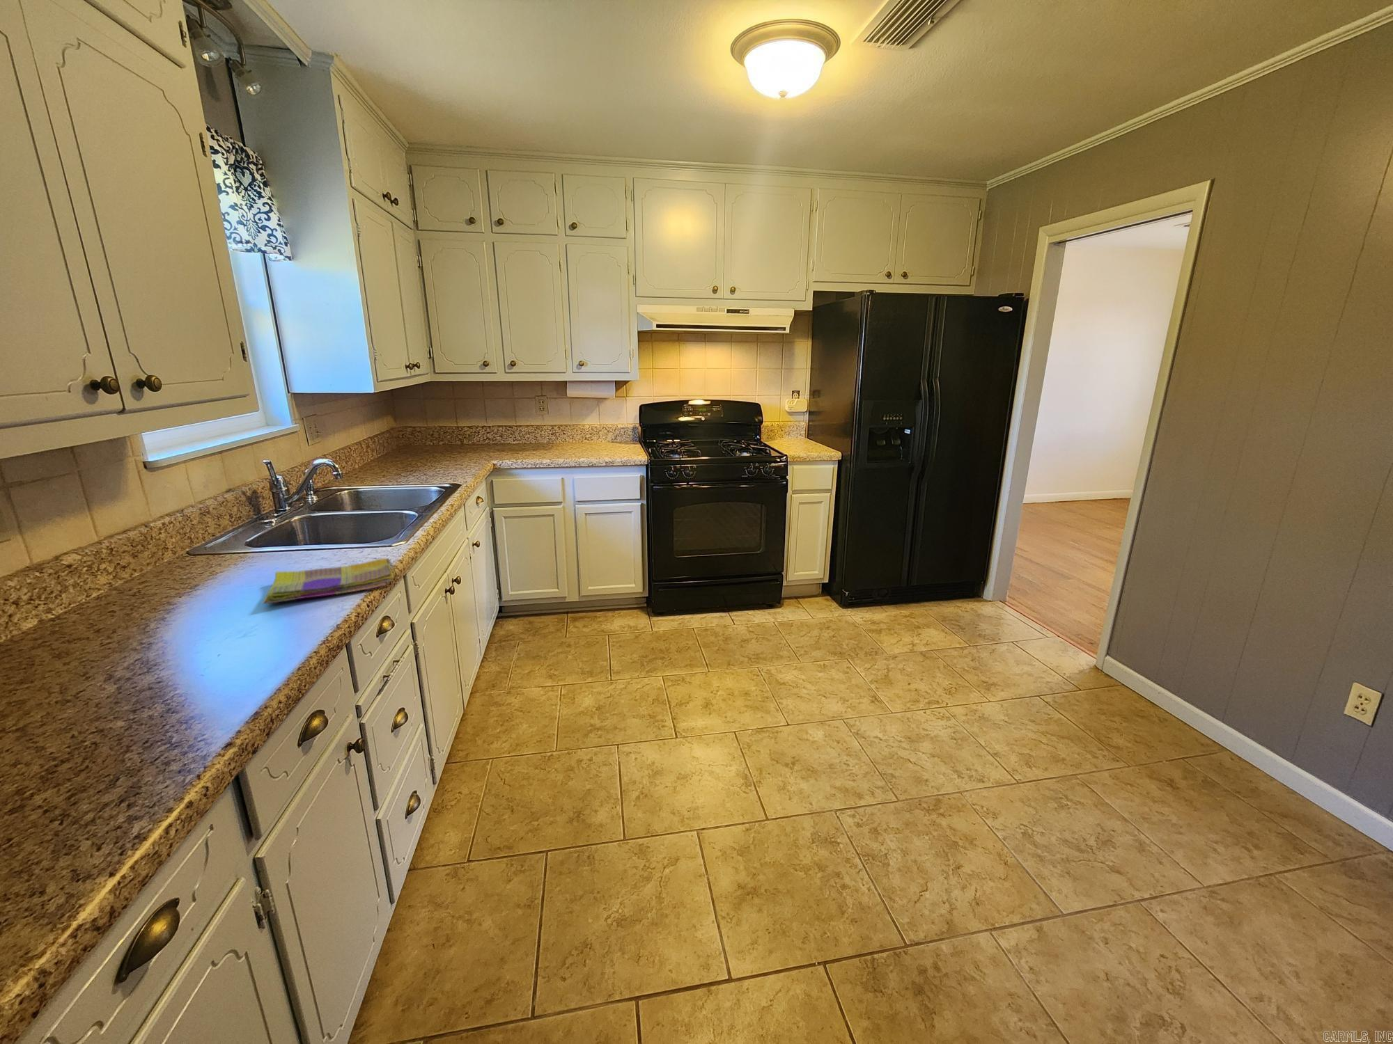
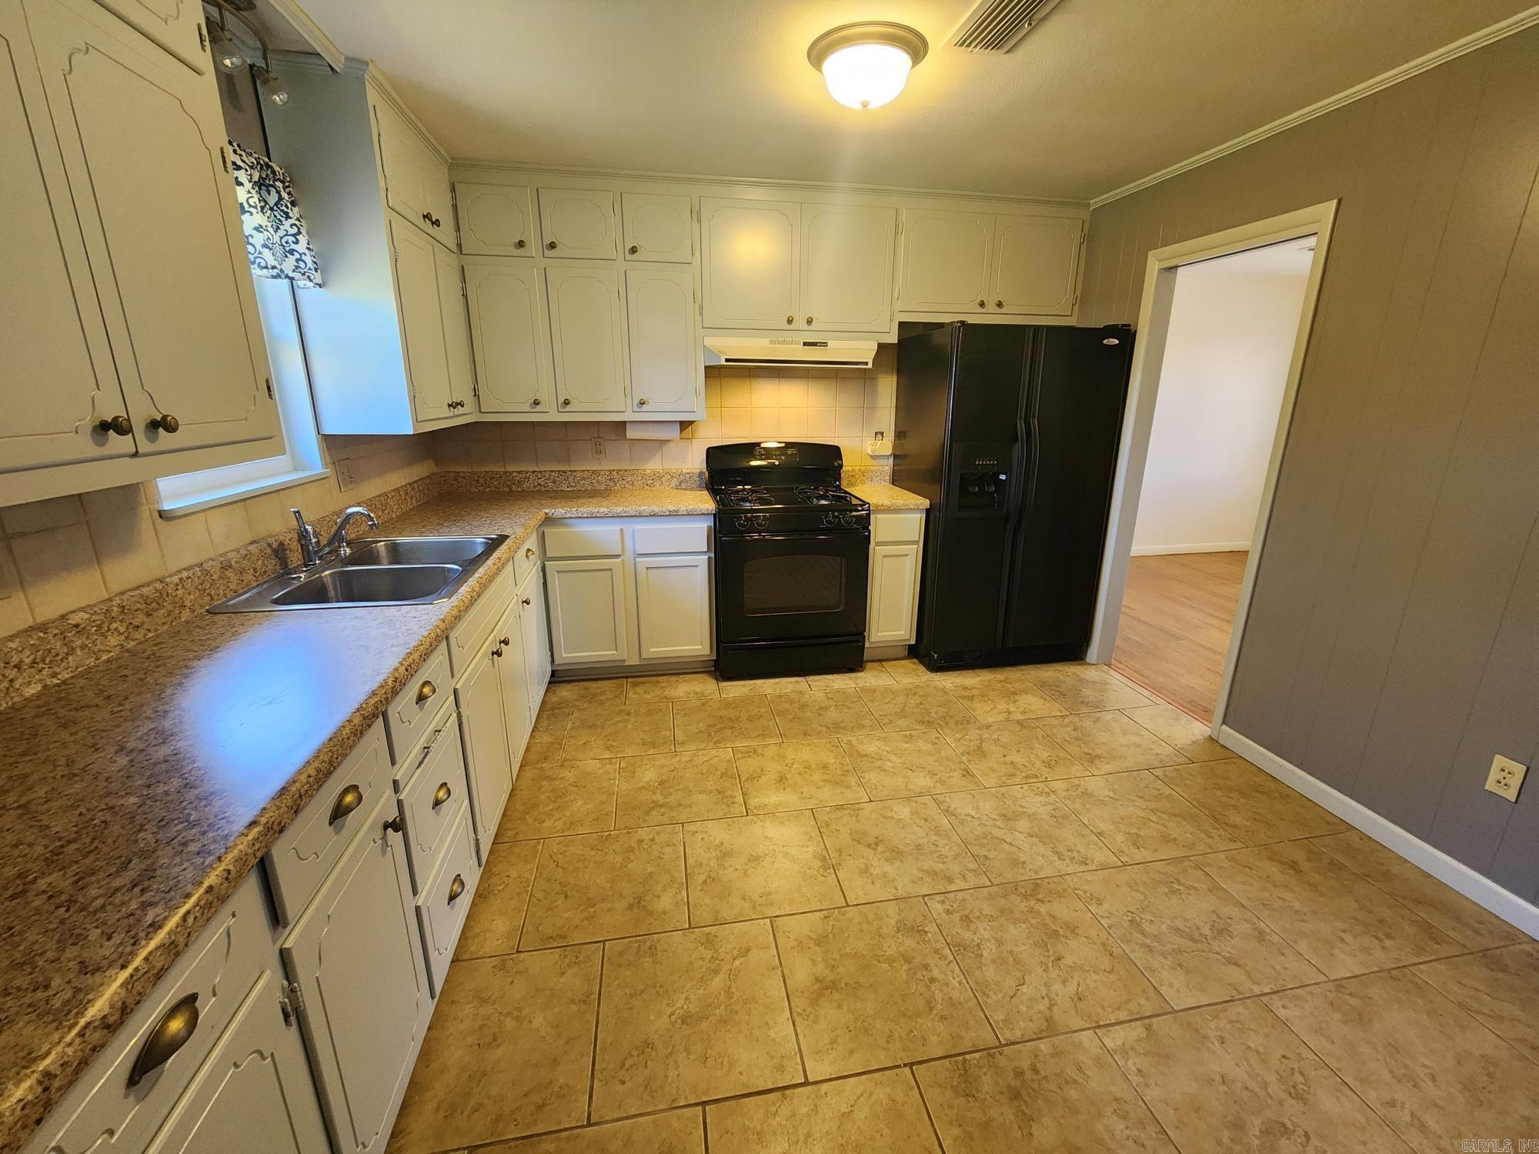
- dish towel [262,557,395,604]
